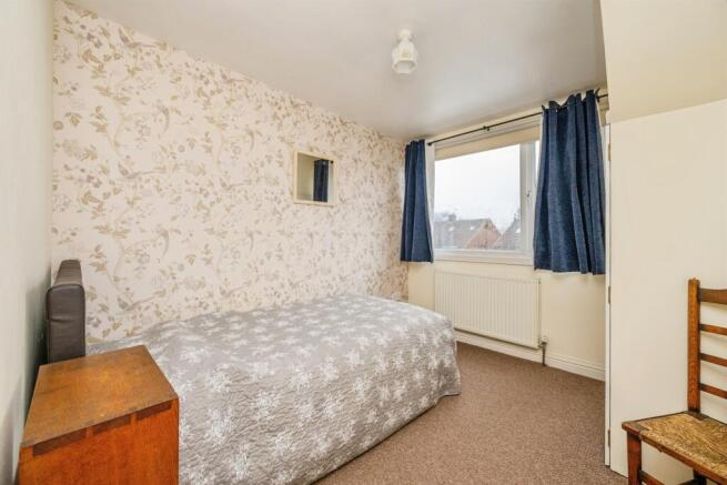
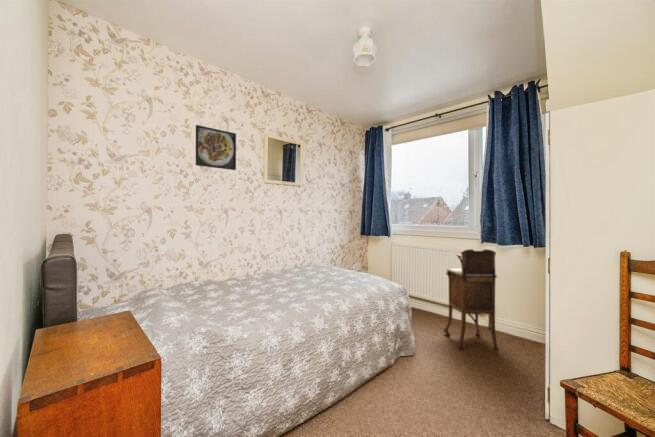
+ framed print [195,124,237,171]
+ nightstand [443,248,499,350]
